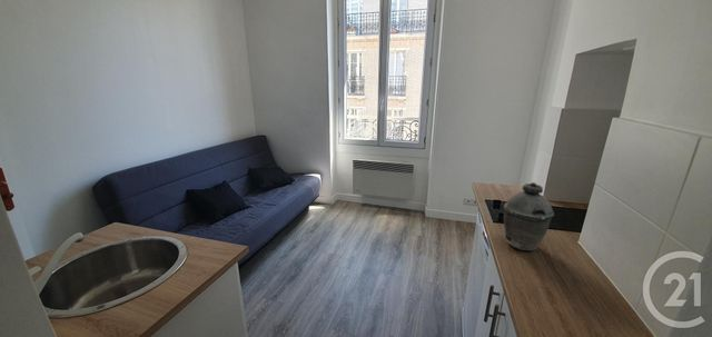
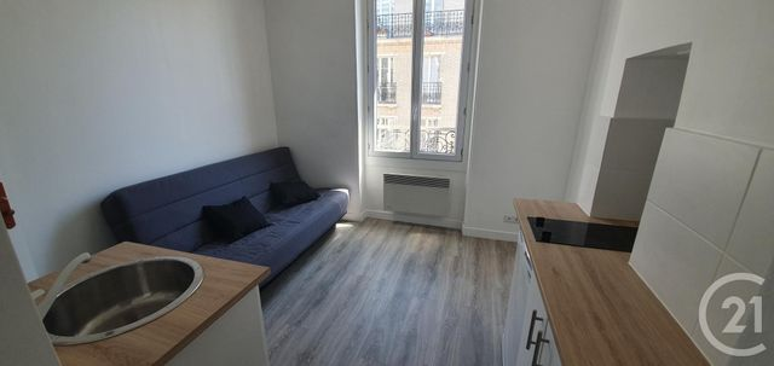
- kettle [503,181,555,251]
